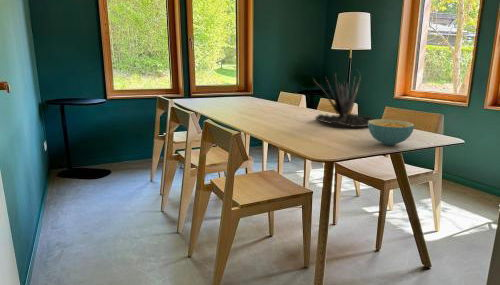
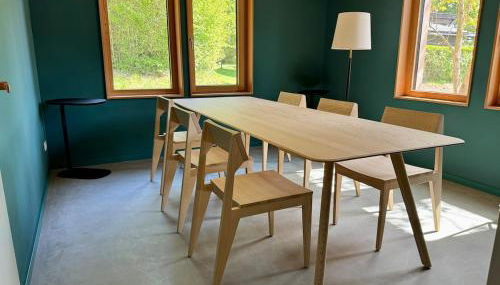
- plant [312,68,374,128]
- cereal bowl [368,118,415,146]
